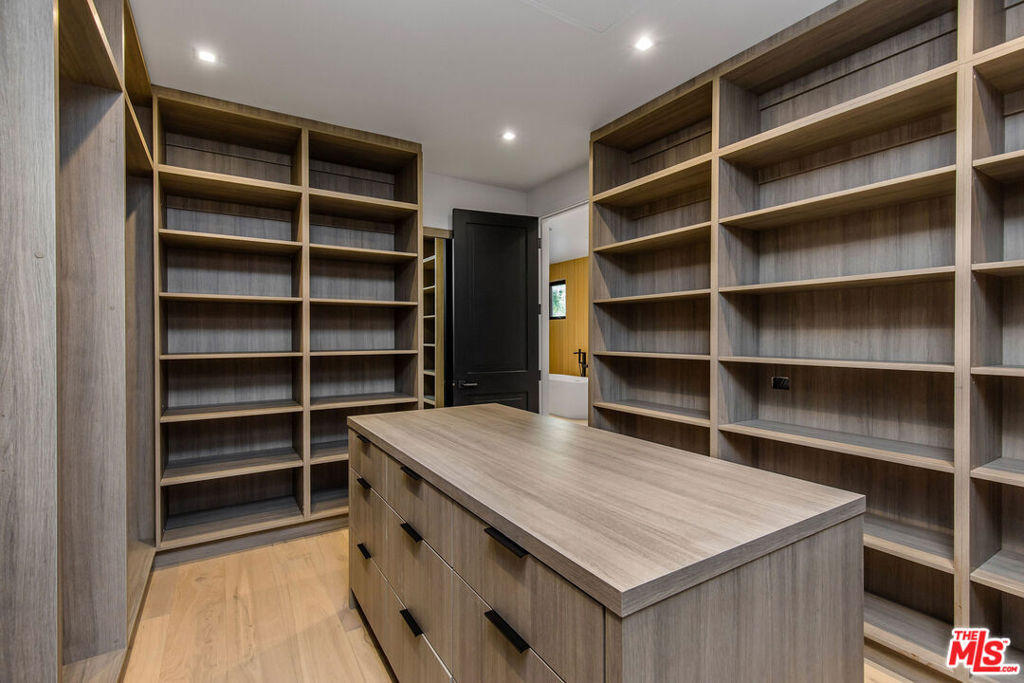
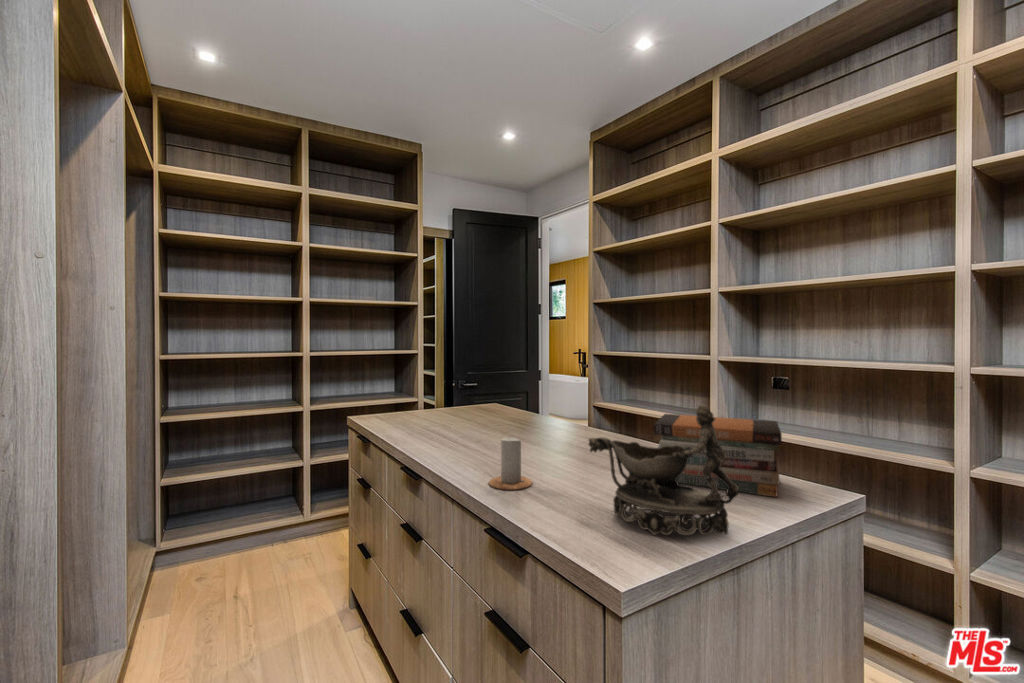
+ book stack [653,413,783,498]
+ decorative bowl [587,403,739,536]
+ candle [488,436,533,491]
